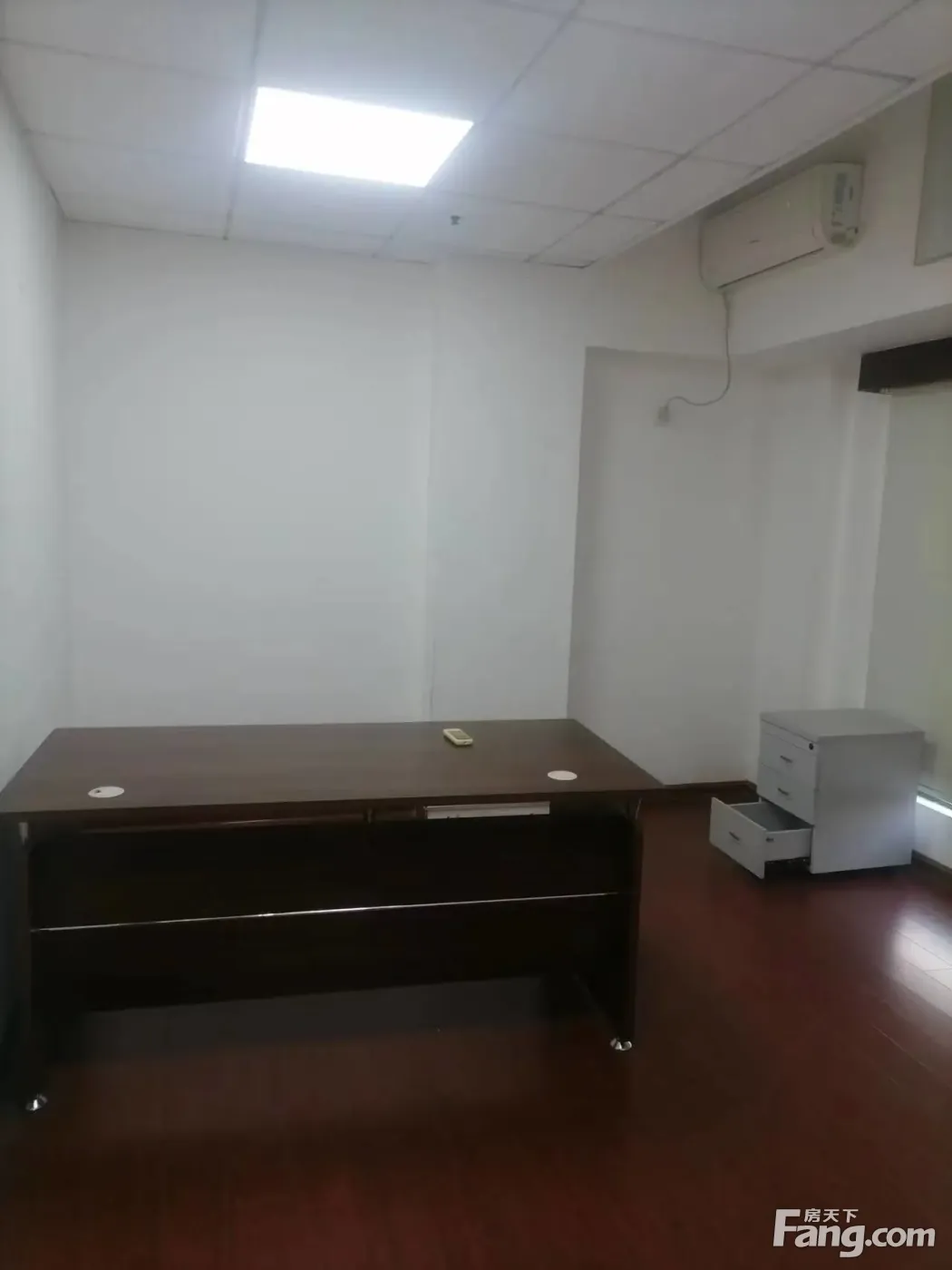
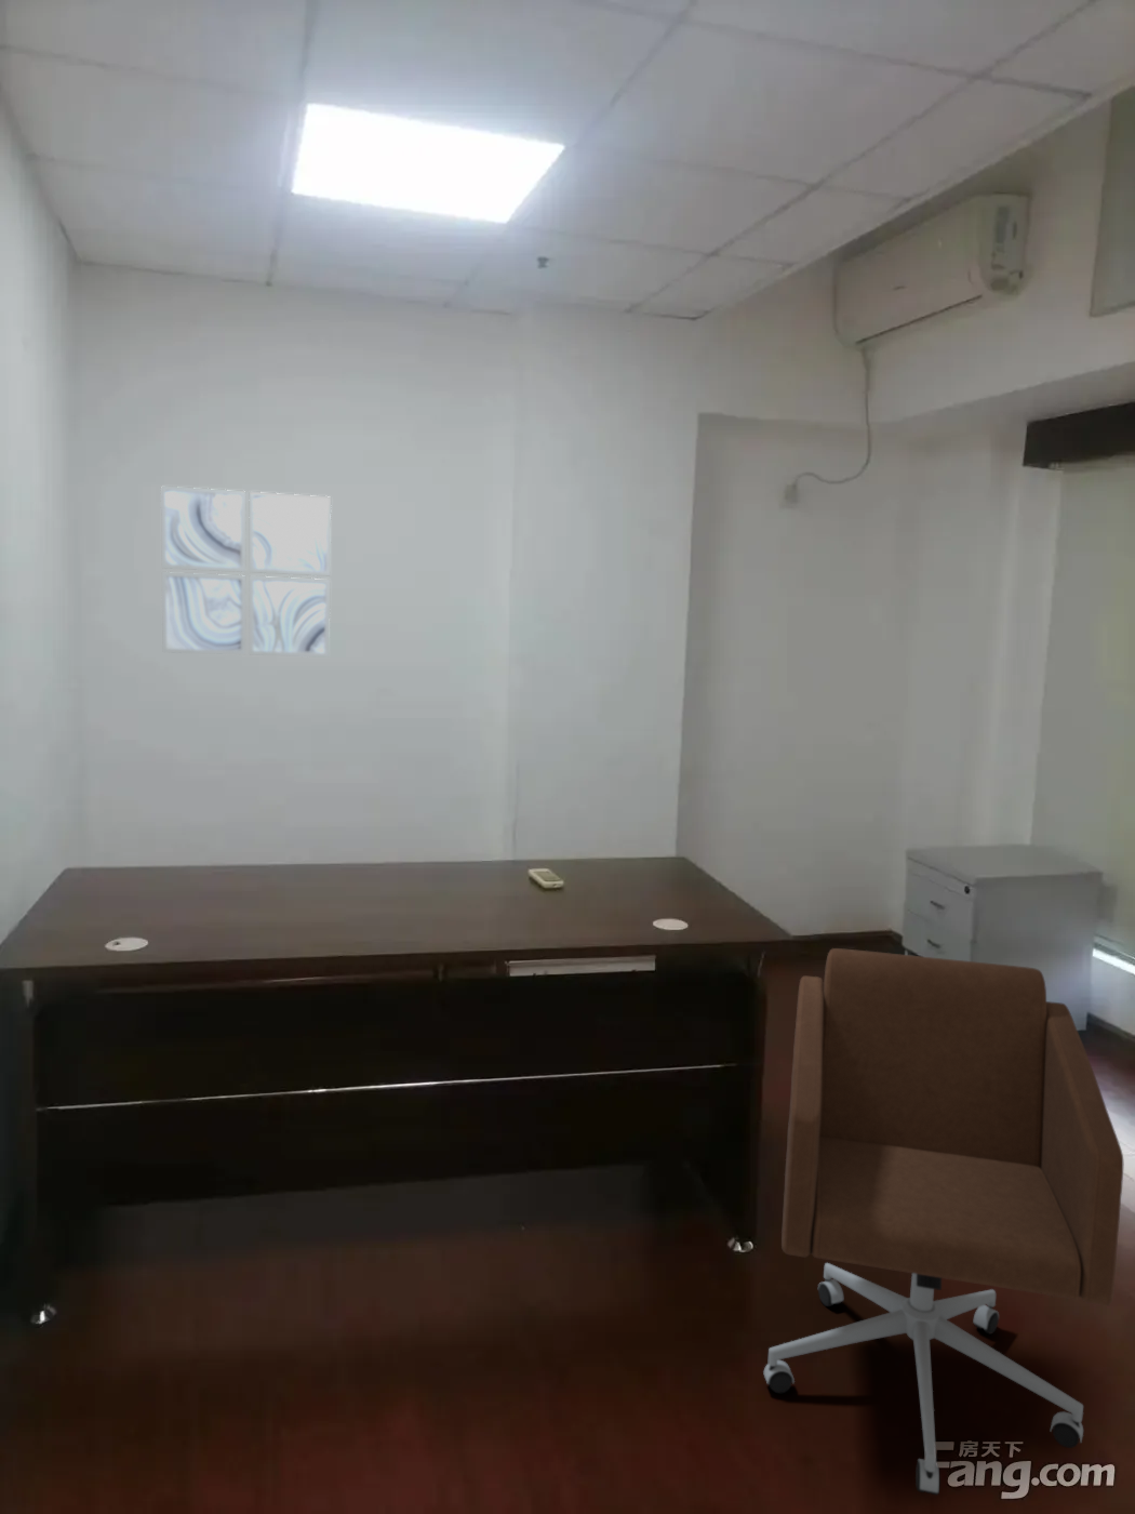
+ office chair [762,948,1124,1496]
+ wall art [161,485,331,658]
